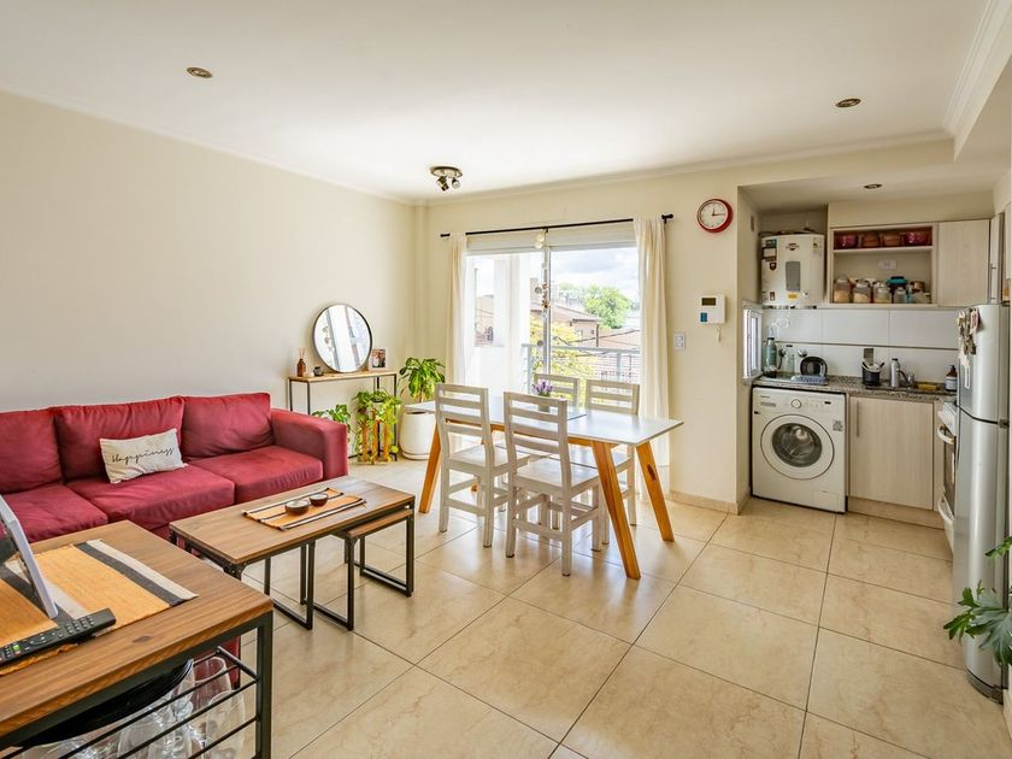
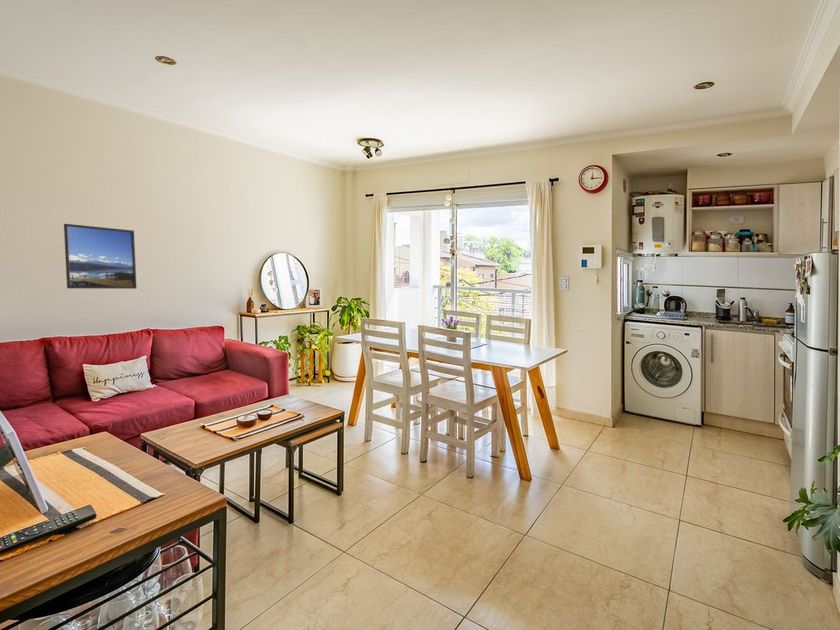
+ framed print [63,223,138,290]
